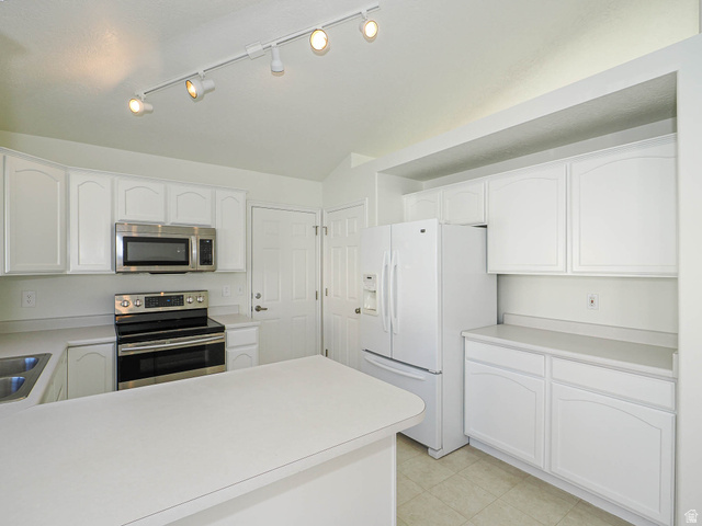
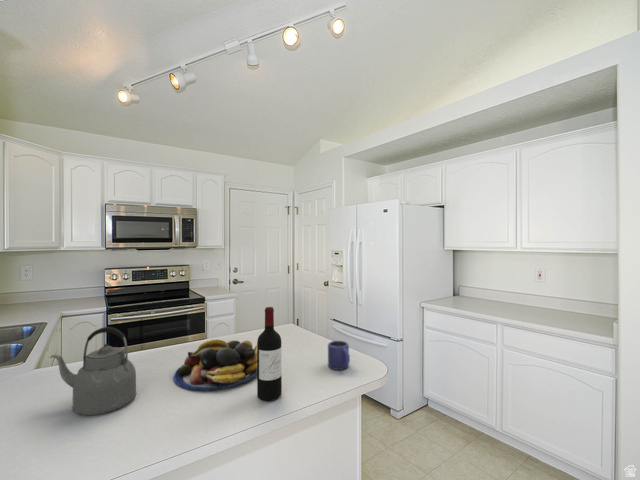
+ fruit bowl [173,338,257,391]
+ kettle [48,326,137,416]
+ mug [327,340,351,371]
+ wine bottle [256,306,283,402]
